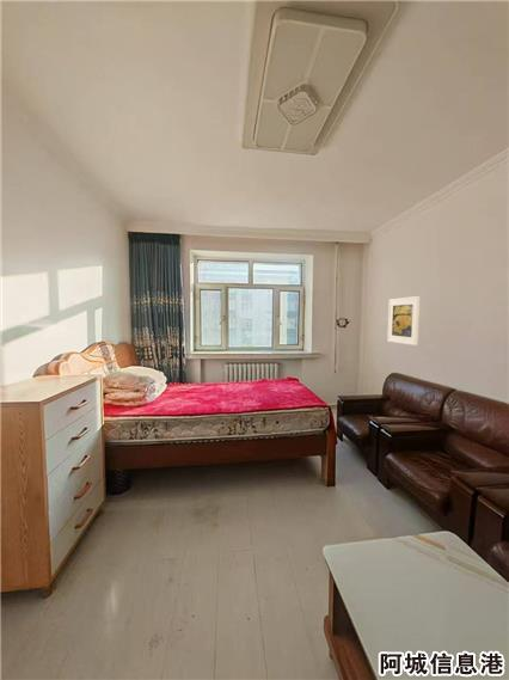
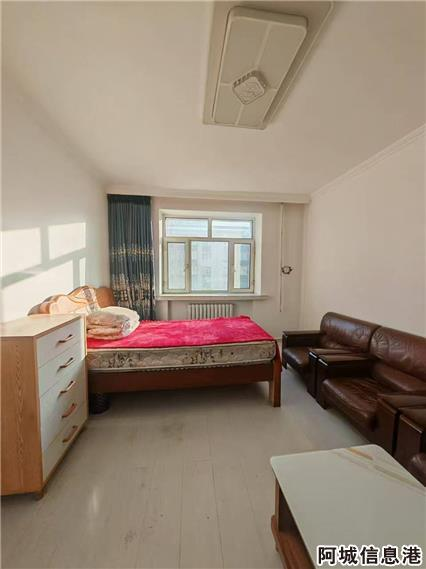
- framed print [386,295,421,347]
